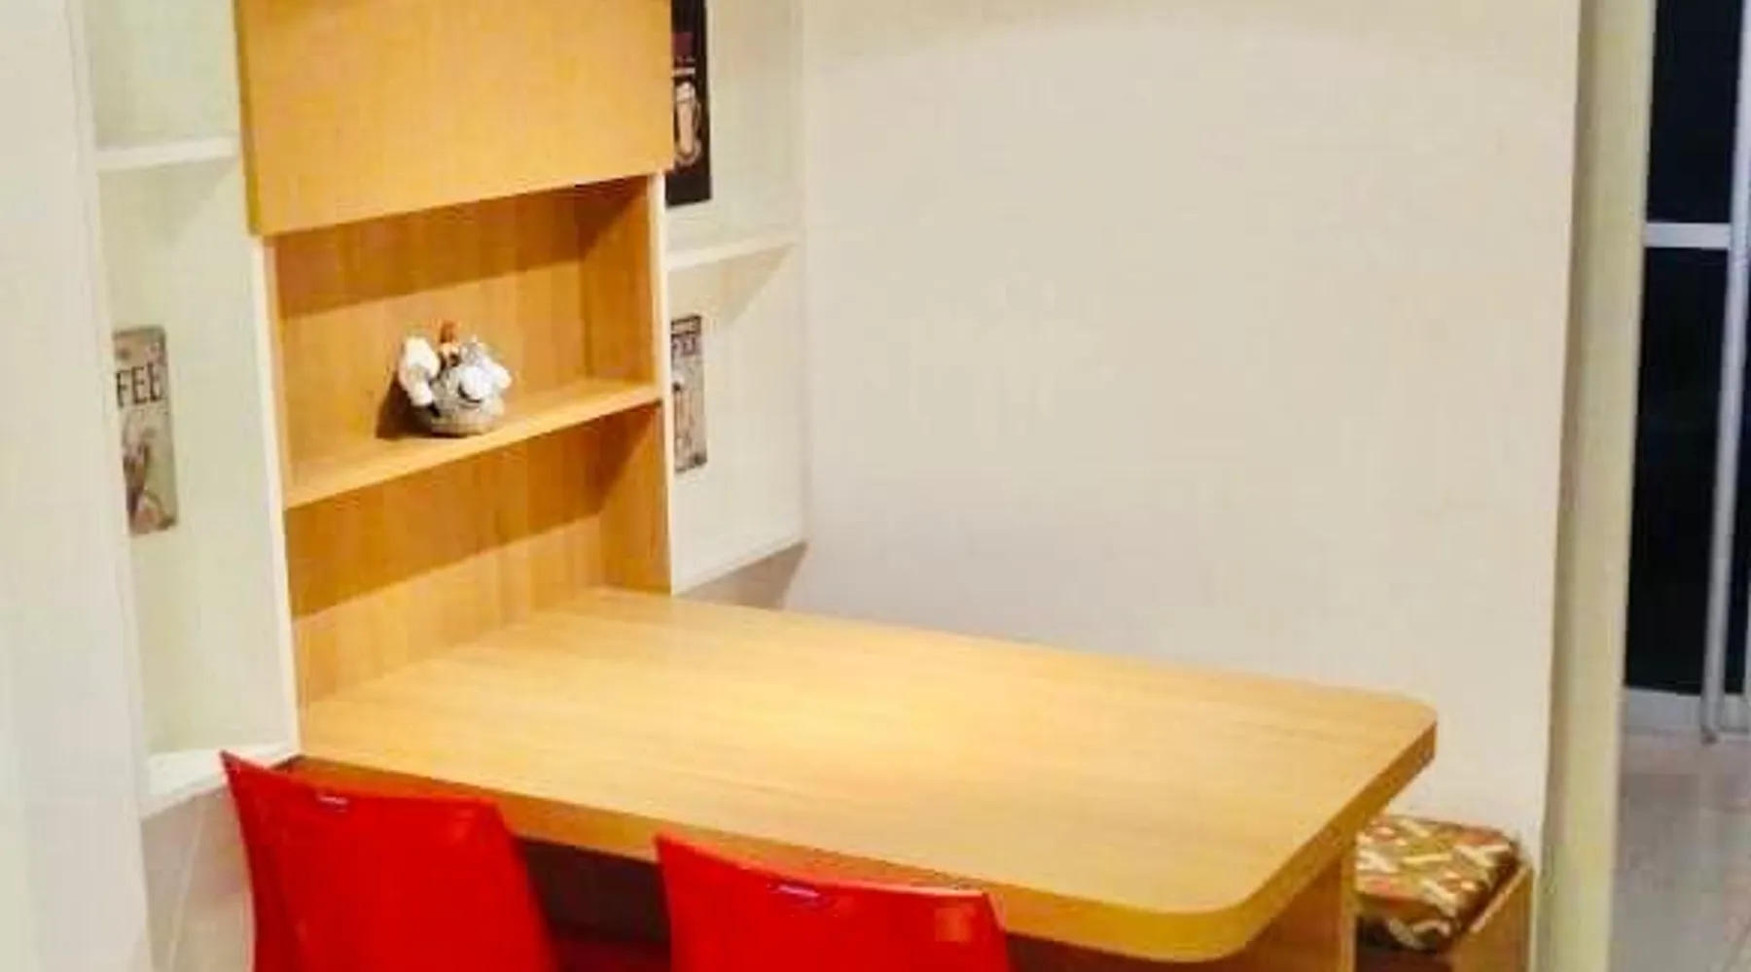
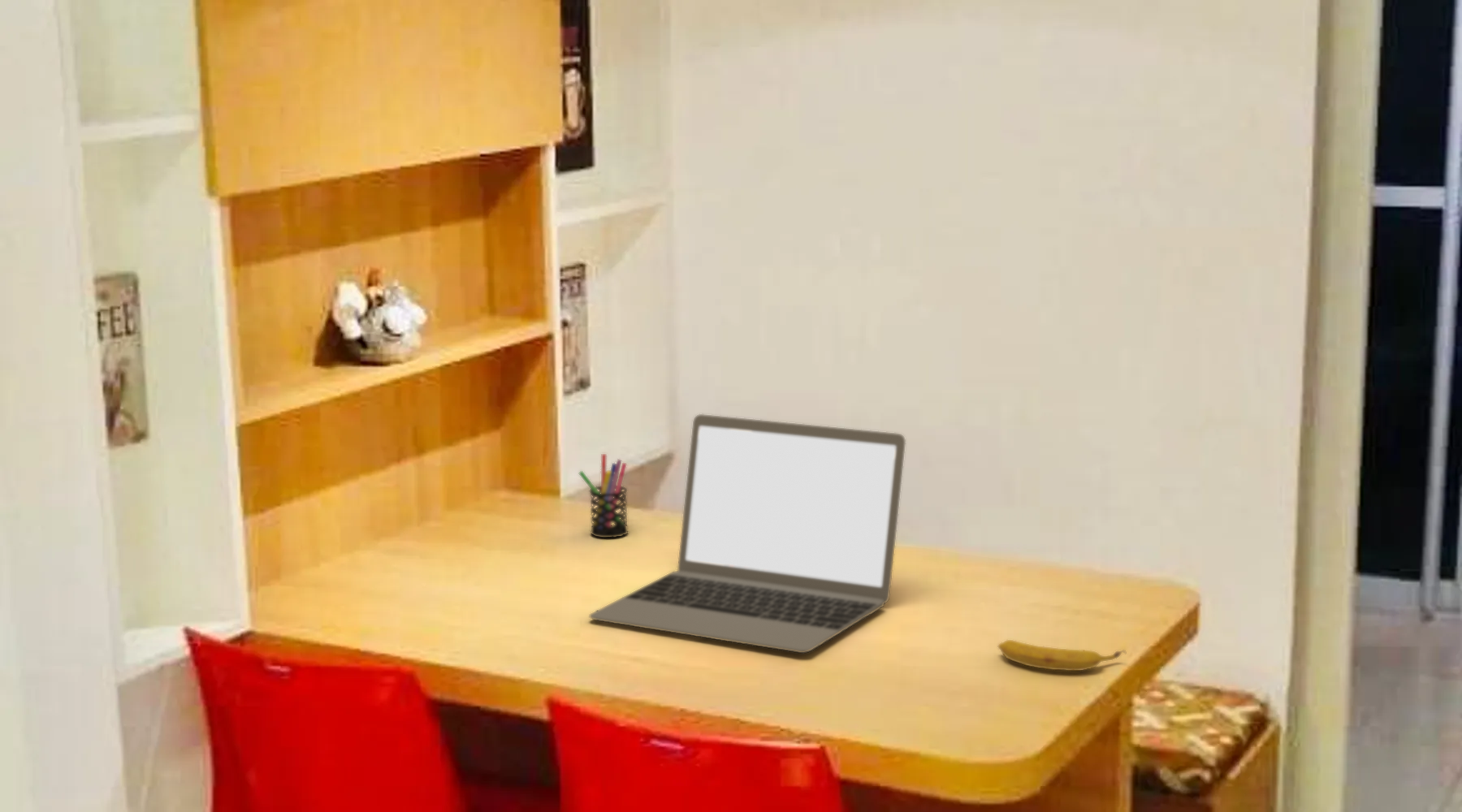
+ banana [997,639,1127,672]
+ laptop [589,413,906,654]
+ pen holder [578,453,629,538]
